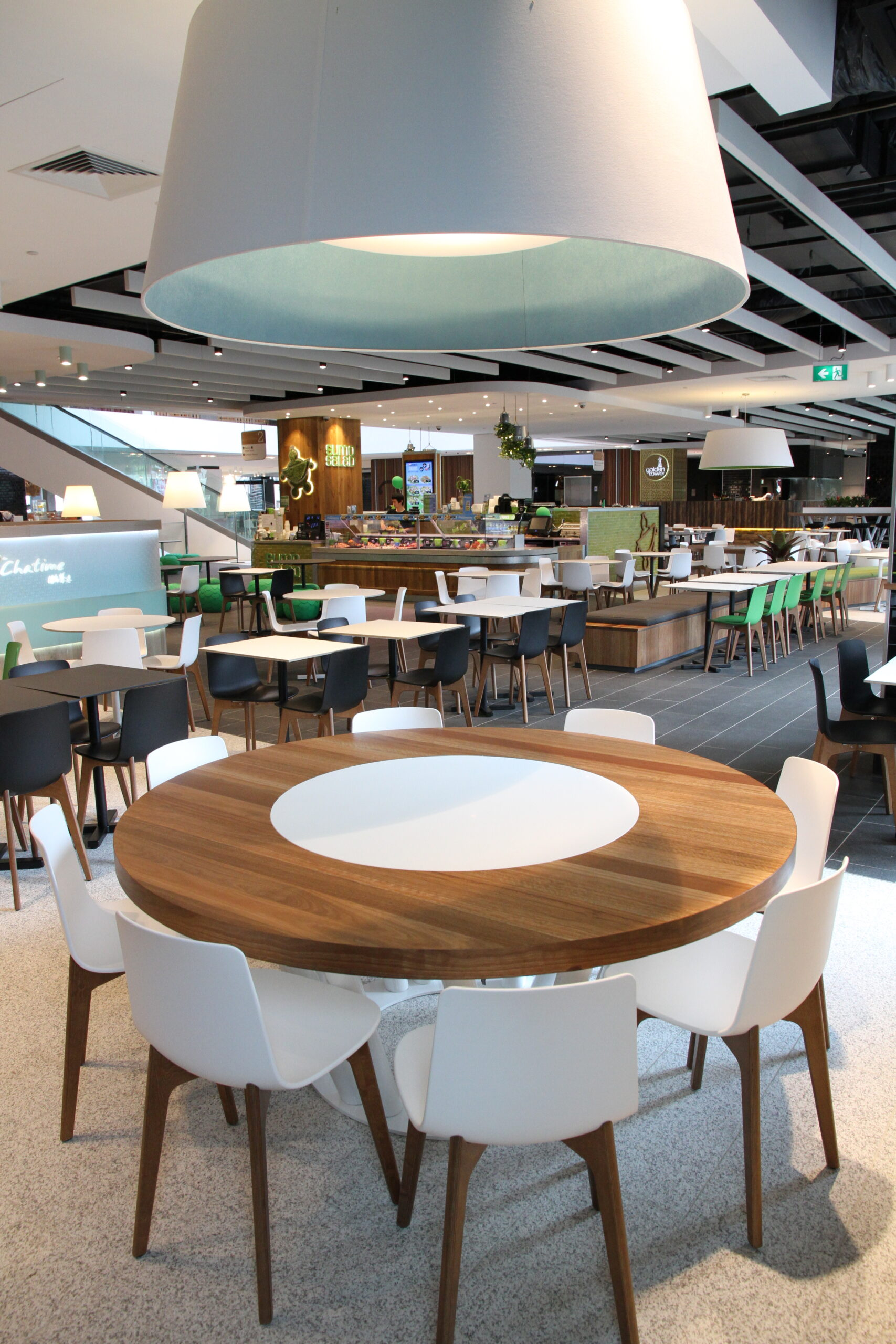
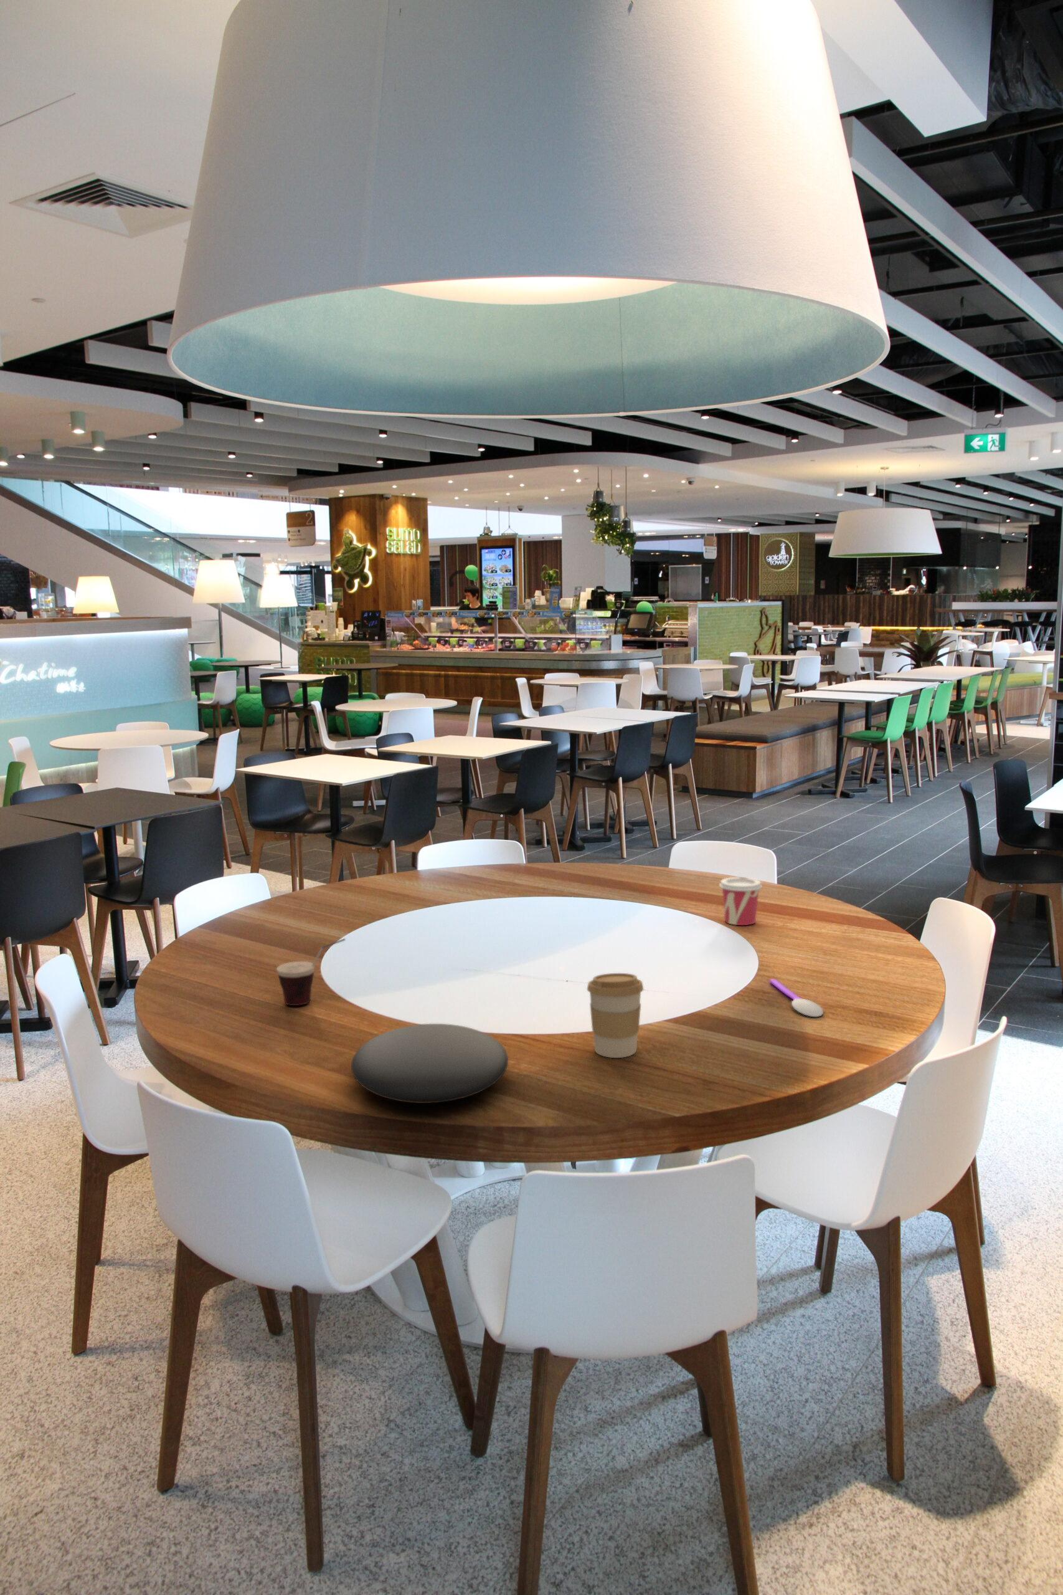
+ plate [351,1023,509,1104]
+ cup [719,877,763,926]
+ cup [276,938,346,1006]
+ coffee cup [586,973,644,1059]
+ spoon [769,978,823,1017]
